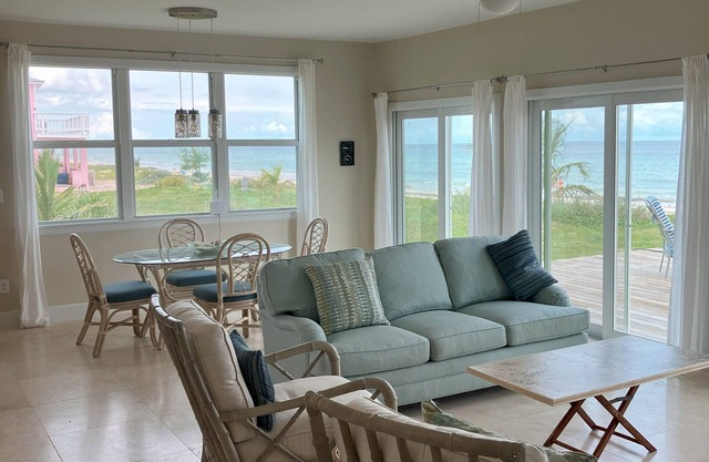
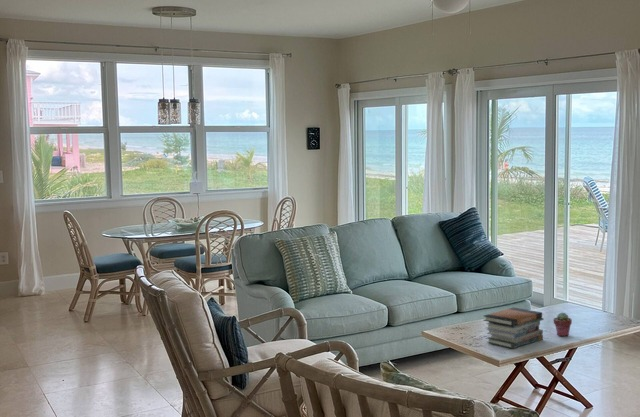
+ potted succulent [552,312,573,337]
+ book stack [482,306,544,349]
